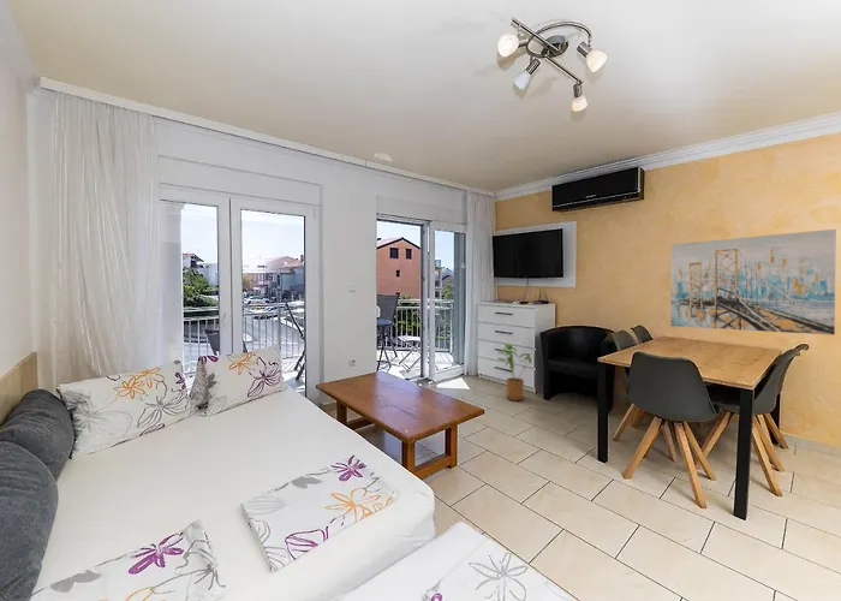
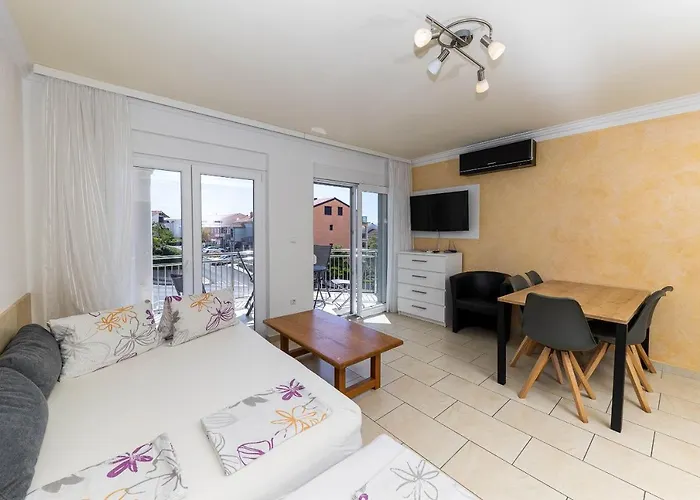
- wall art [669,228,837,337]
- house plant [495,343,532,401]
